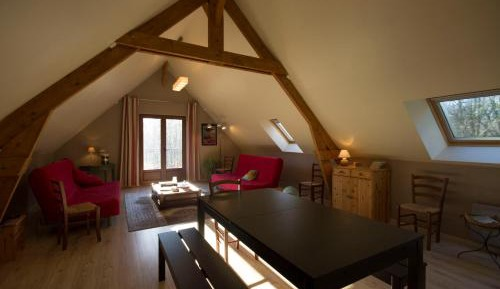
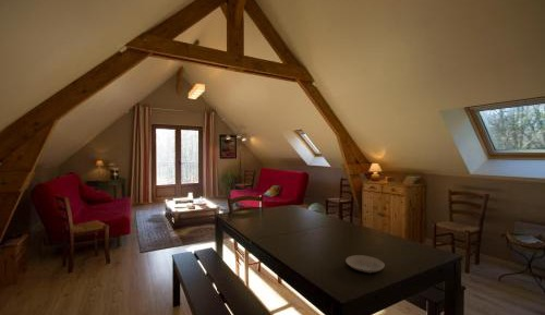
+ plate [344,254,386,274]
